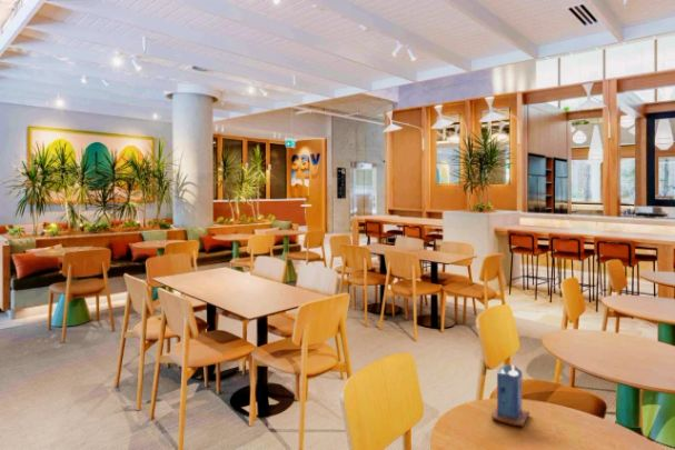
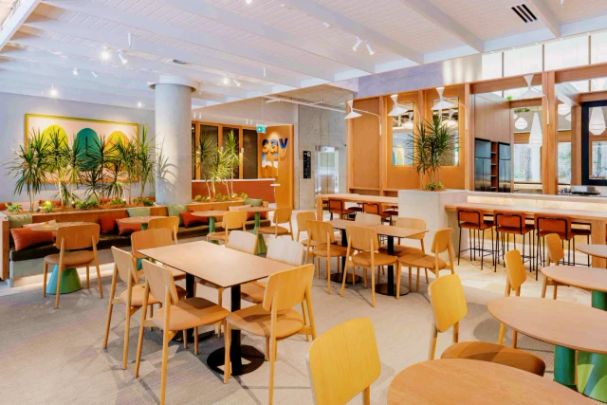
- candle [490,363,530,428]
